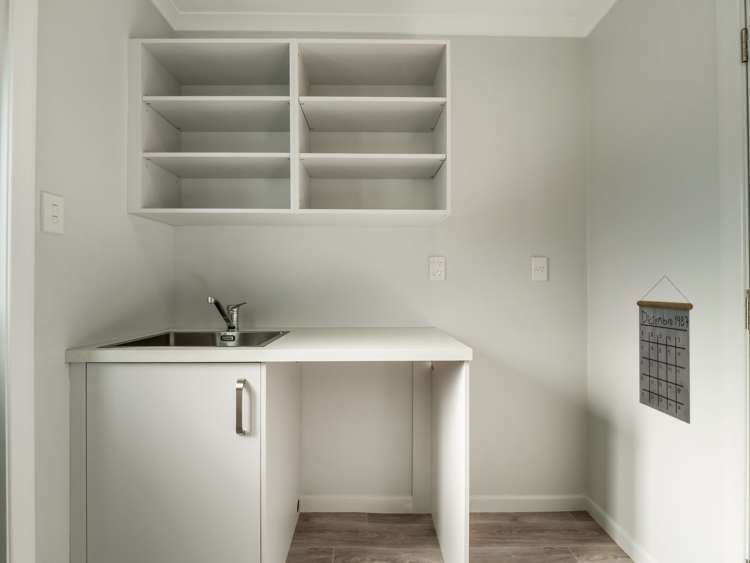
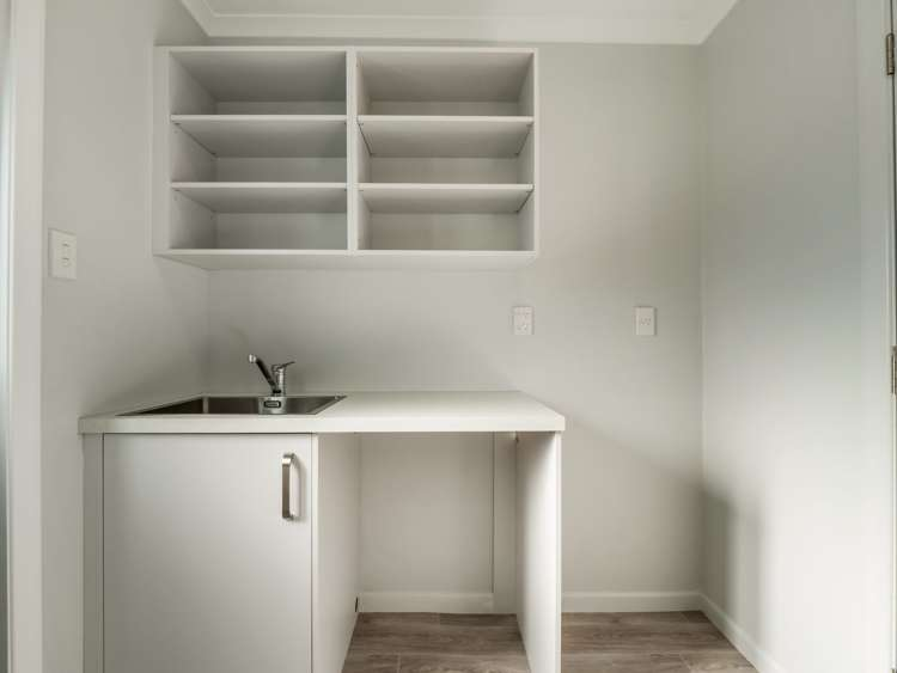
- calendar [636,275,694,425]
